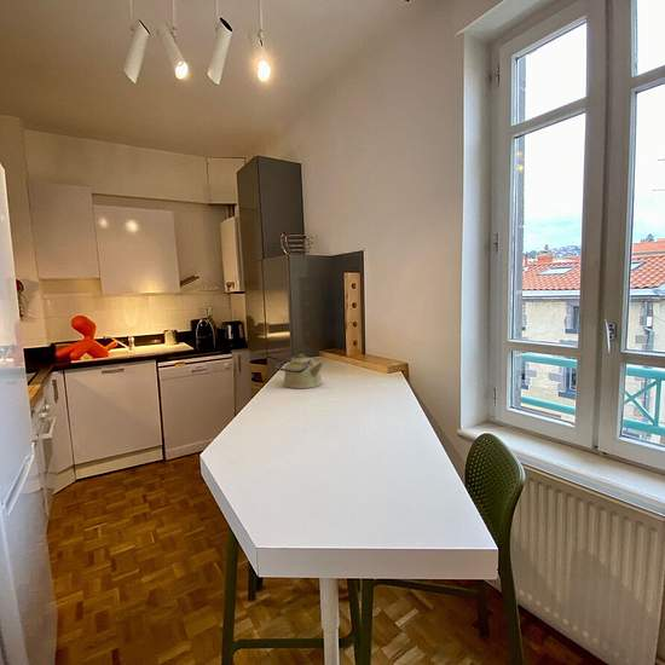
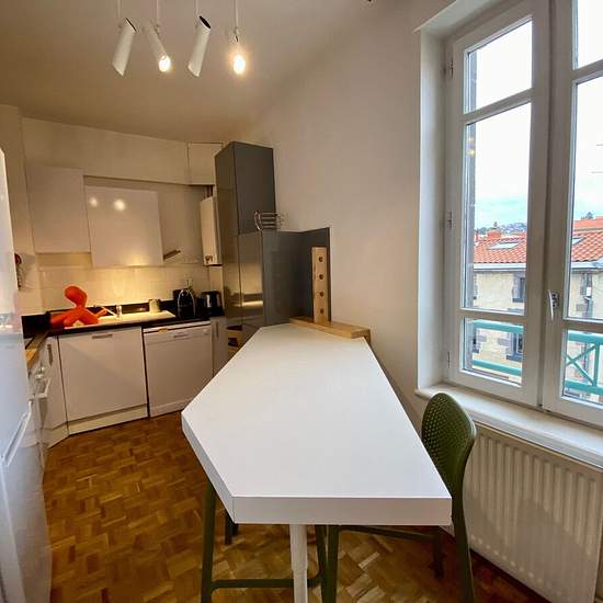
- kettle [276,353,324,389]
